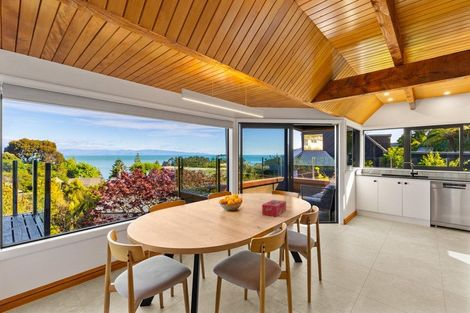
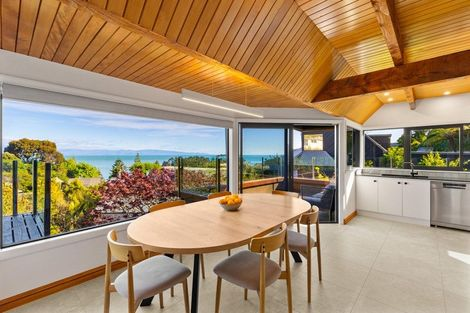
- tissue box [261,199,287,217]
